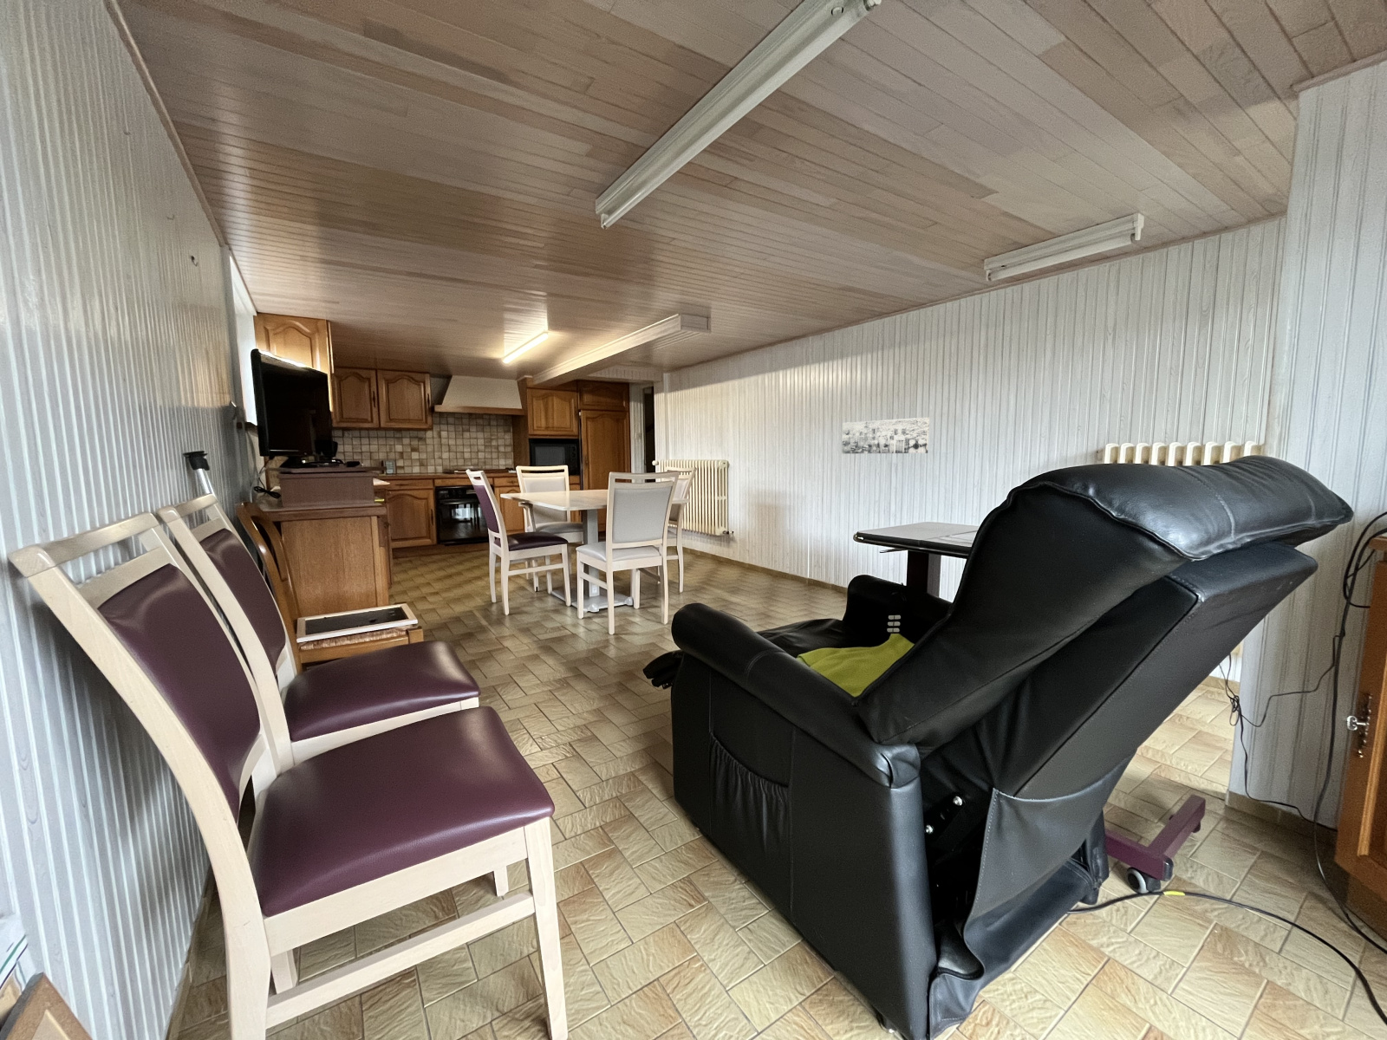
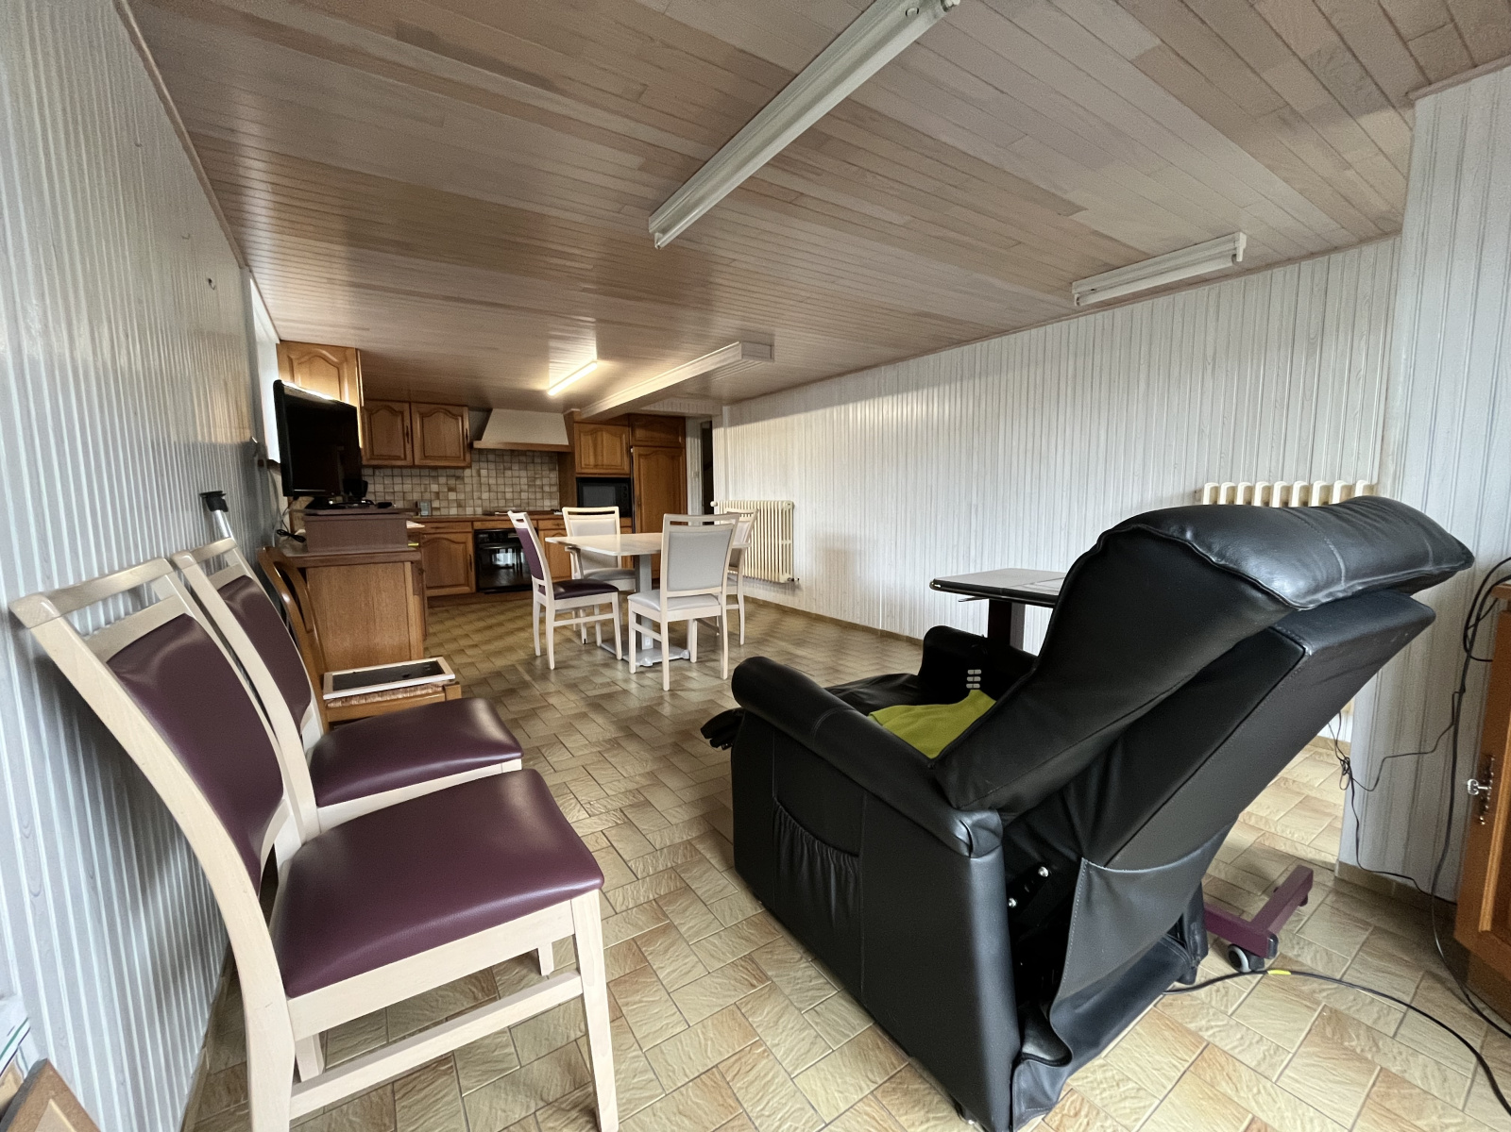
- wall art [841,417,930,454]
